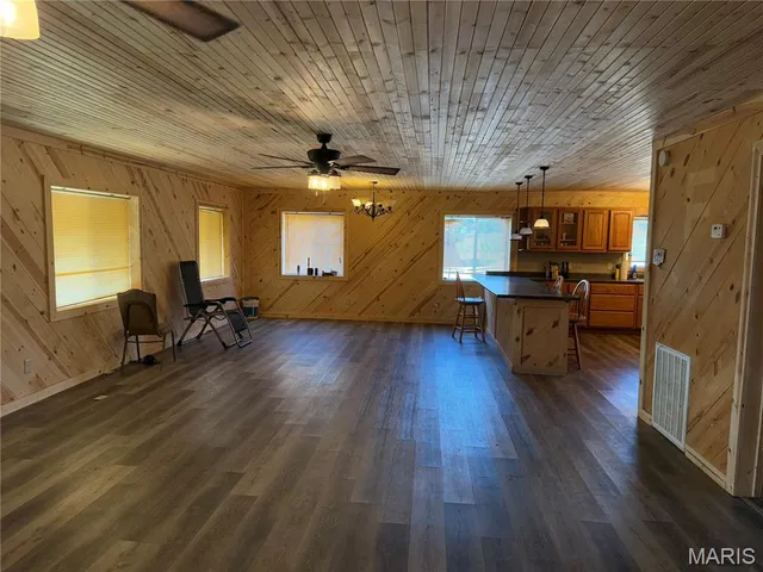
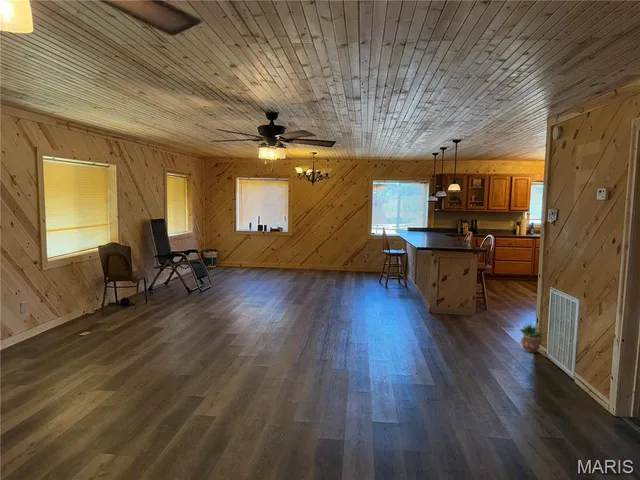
+ potted plant [518,322,546,353]
